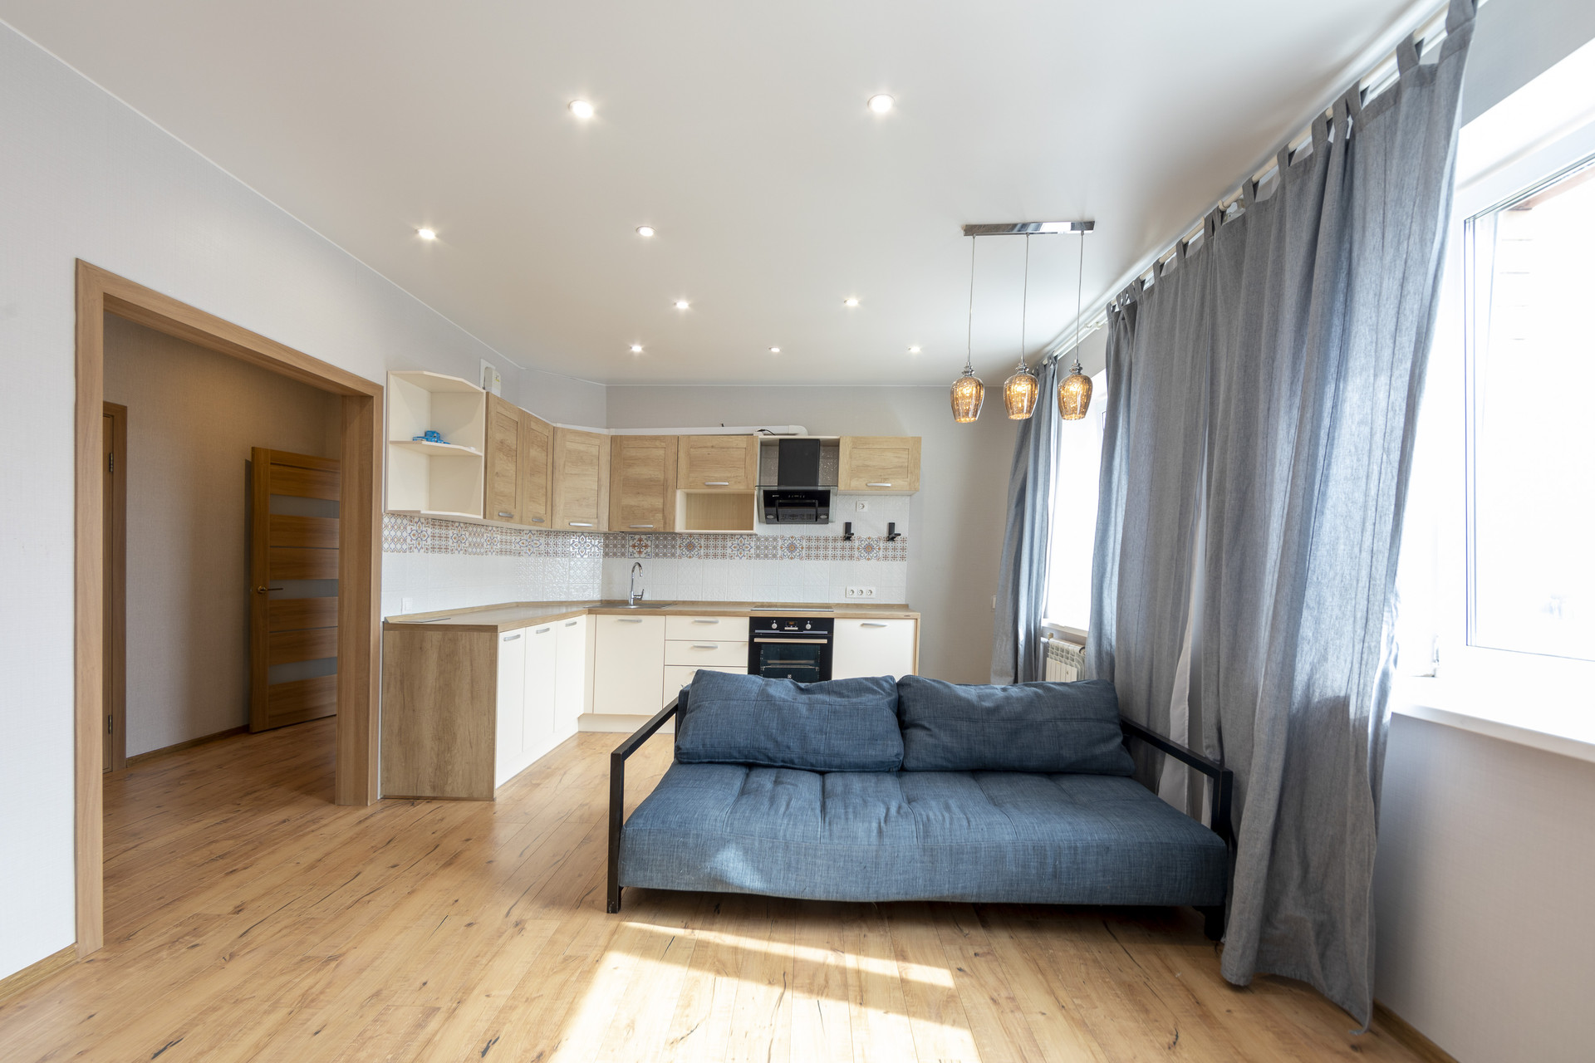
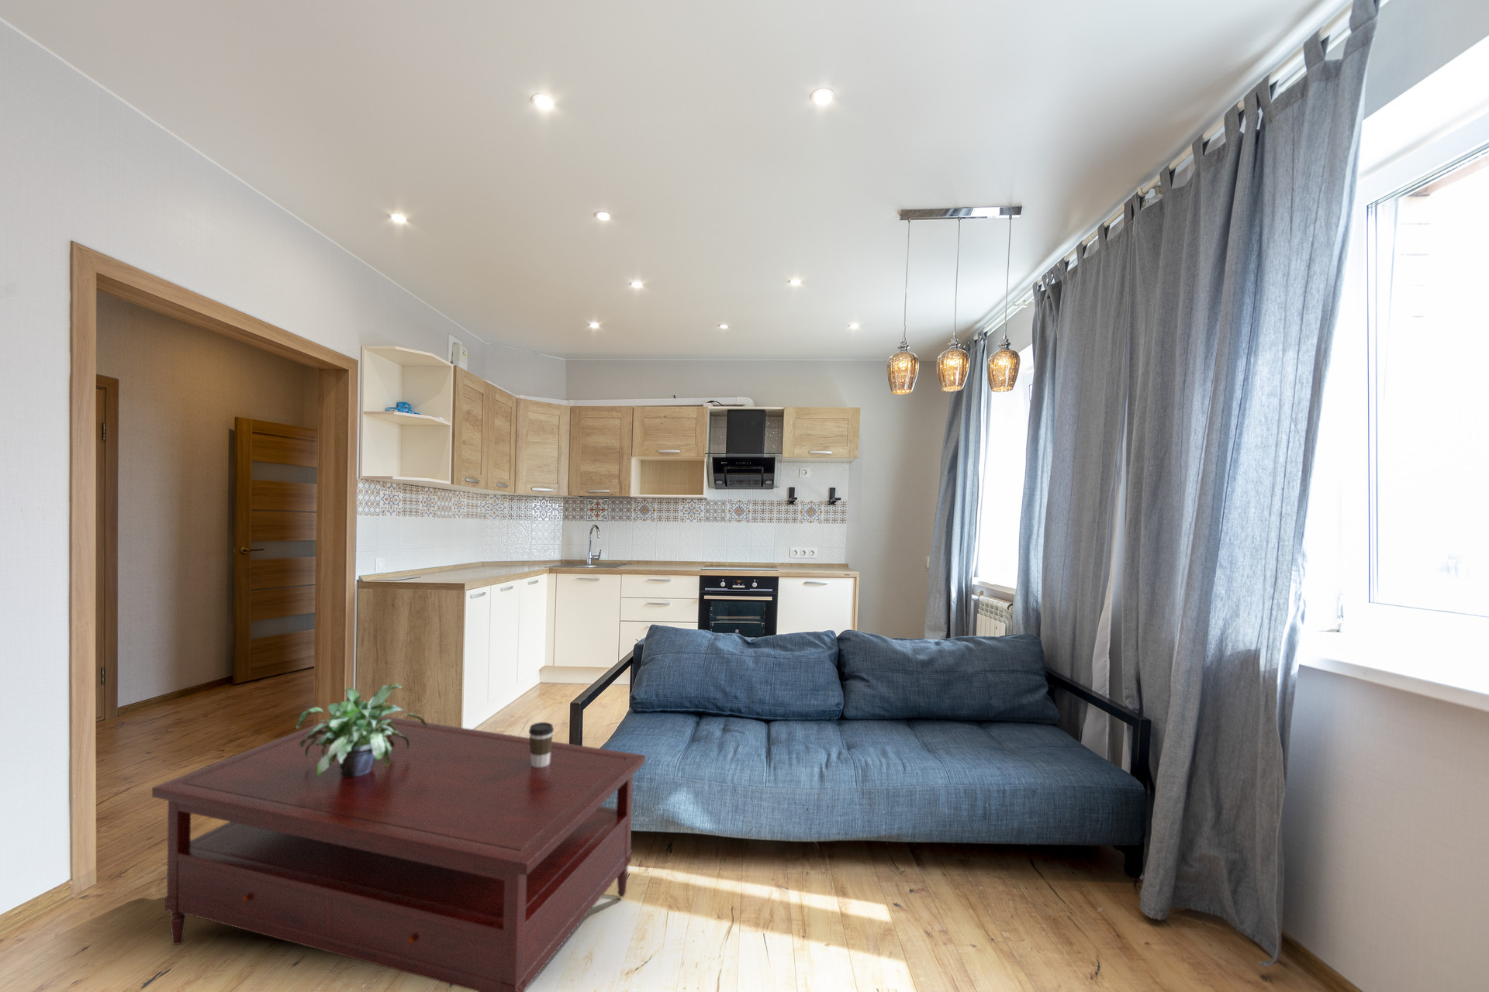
+ potted plant [295,683,428,777]
+ coffee table [152,715,646,992]
+ coffee cup [528,722,554,767]
